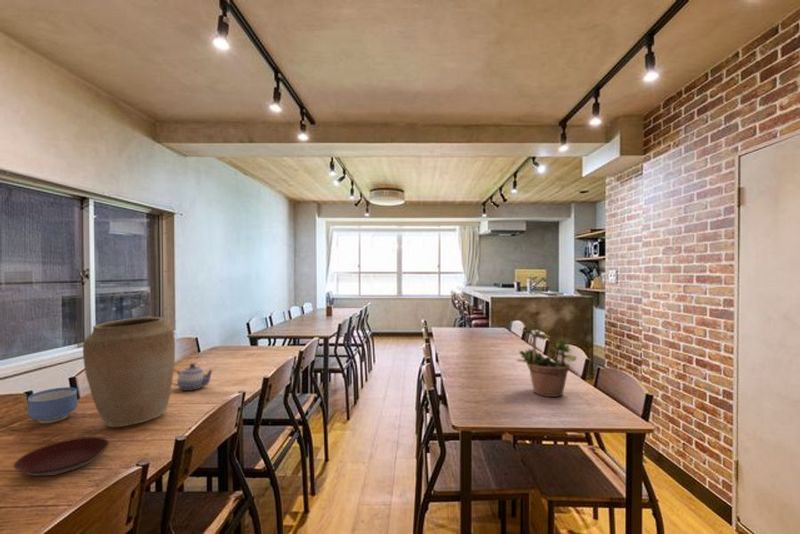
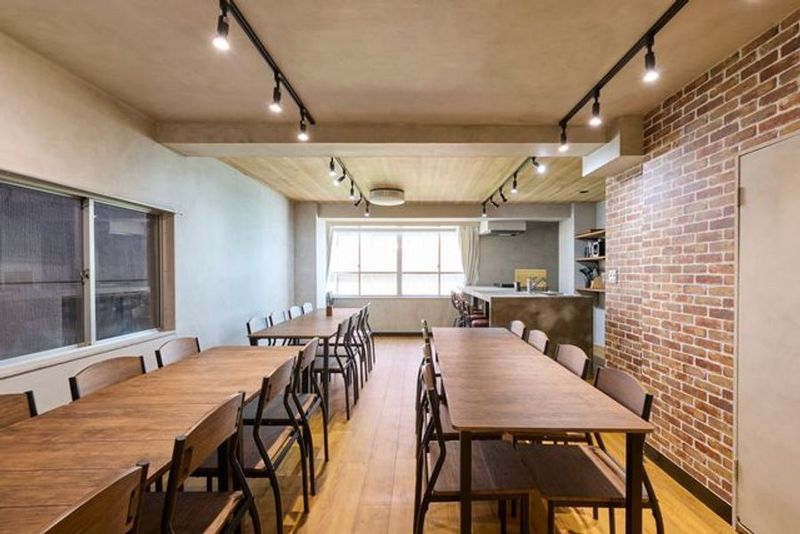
- potted plant [516,321,578,398]
- vase [82,316,176,428]
- teapot [172,362,214,392]
- plate [13,436,110,477]
- bowl [27,386,78,424]
